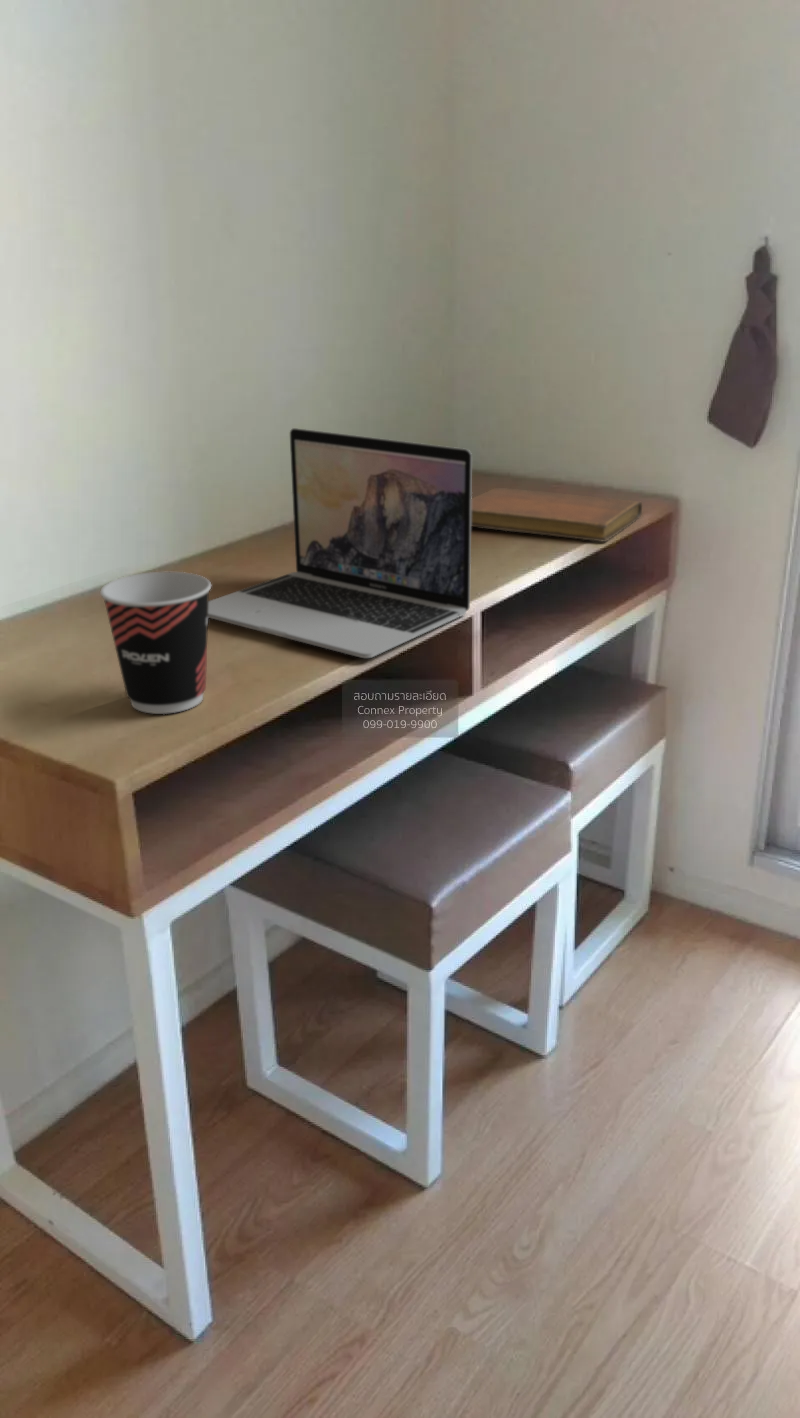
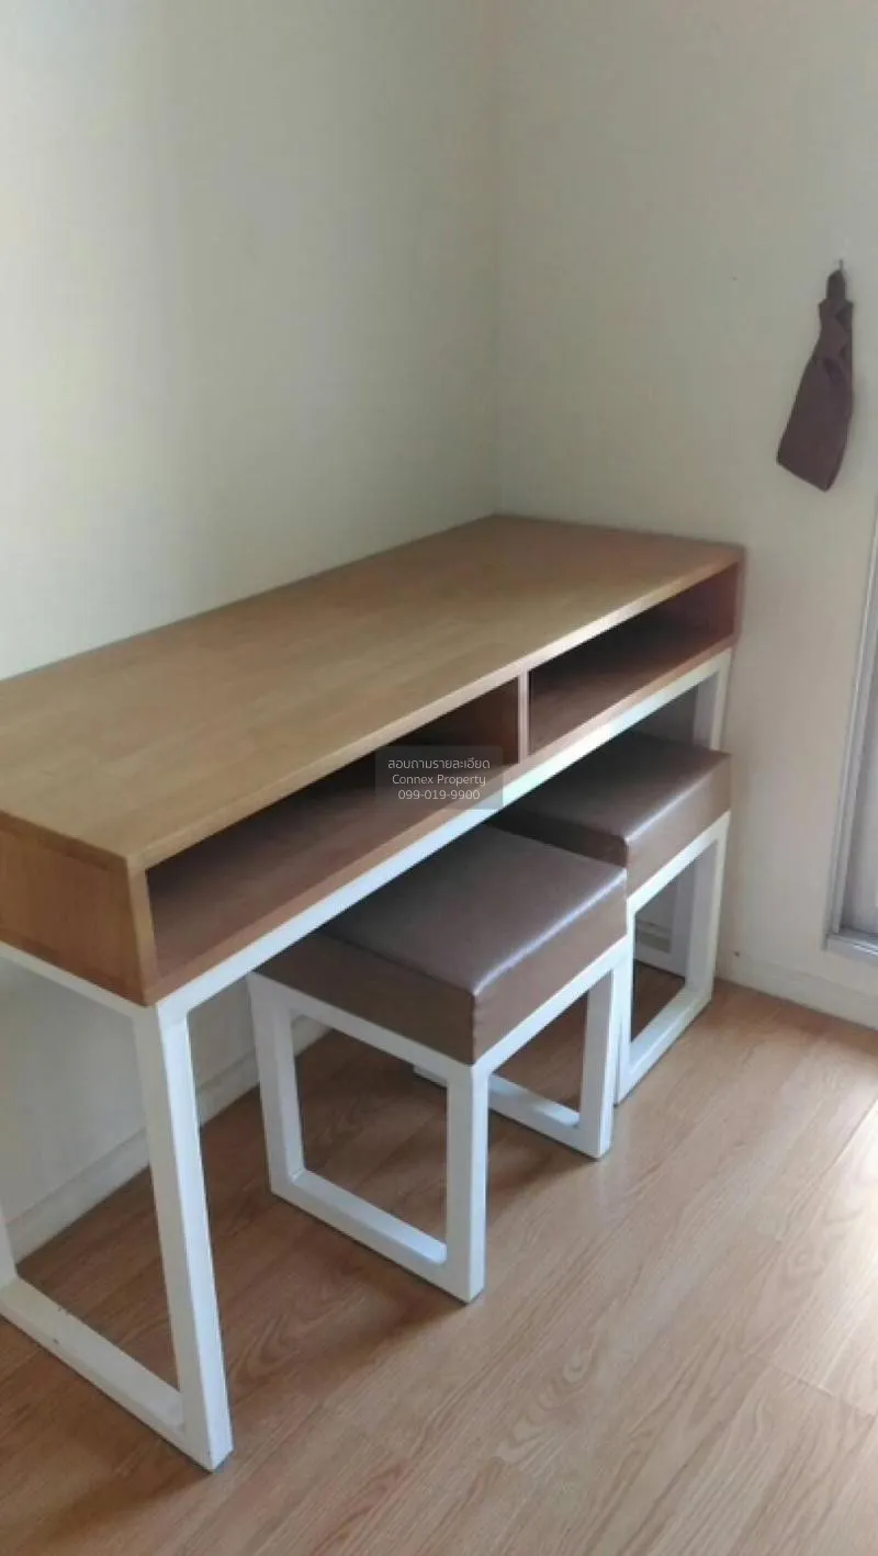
- notebook [471,487,643,543]
- cup [99,571,212,715]
- laptop [208,427,473,659]
